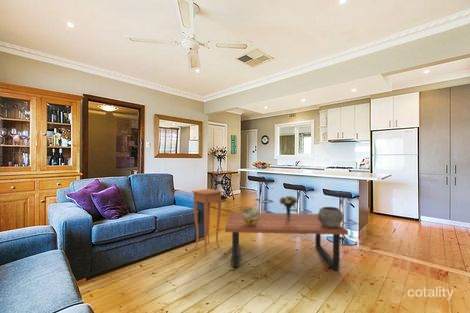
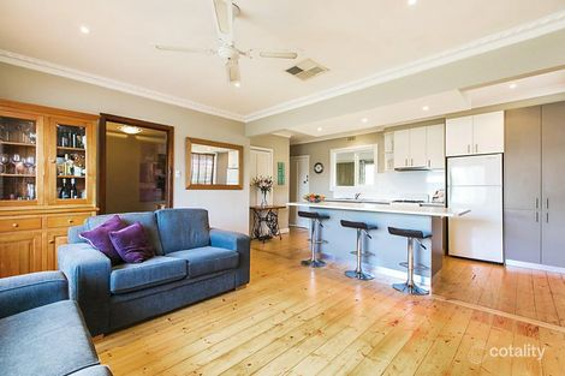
- bouquet [278,194,299,219]
- ceramic pot [317,206,344,228]
- side table [191,188,224,254]
- coffee table [224,211,349,271]
- decorative sphere [242,206,260,225]
